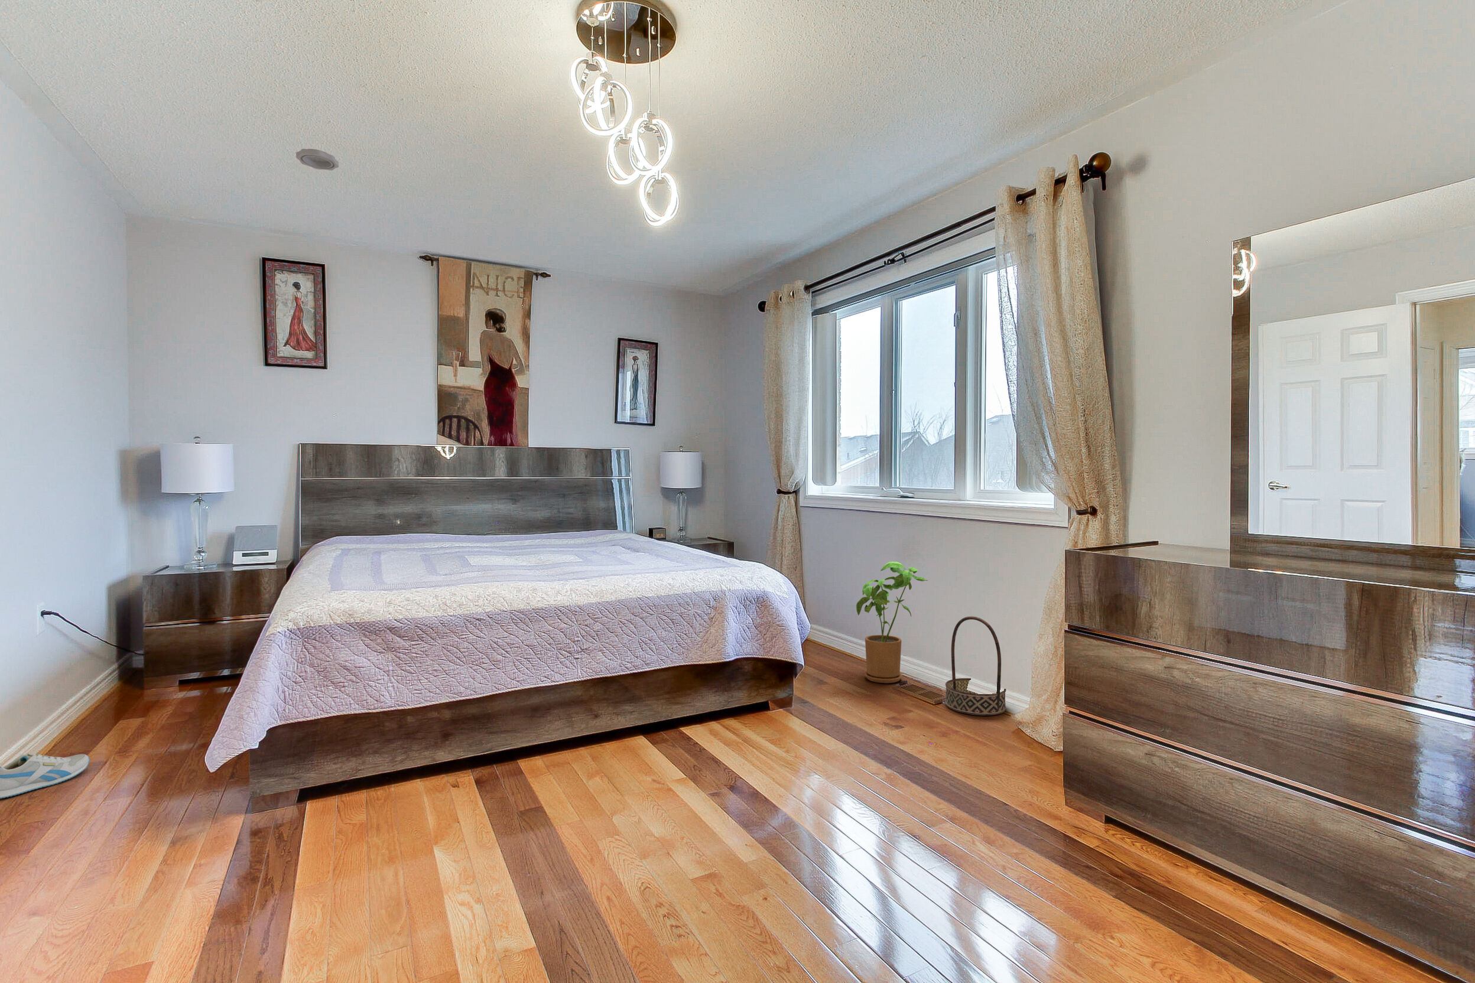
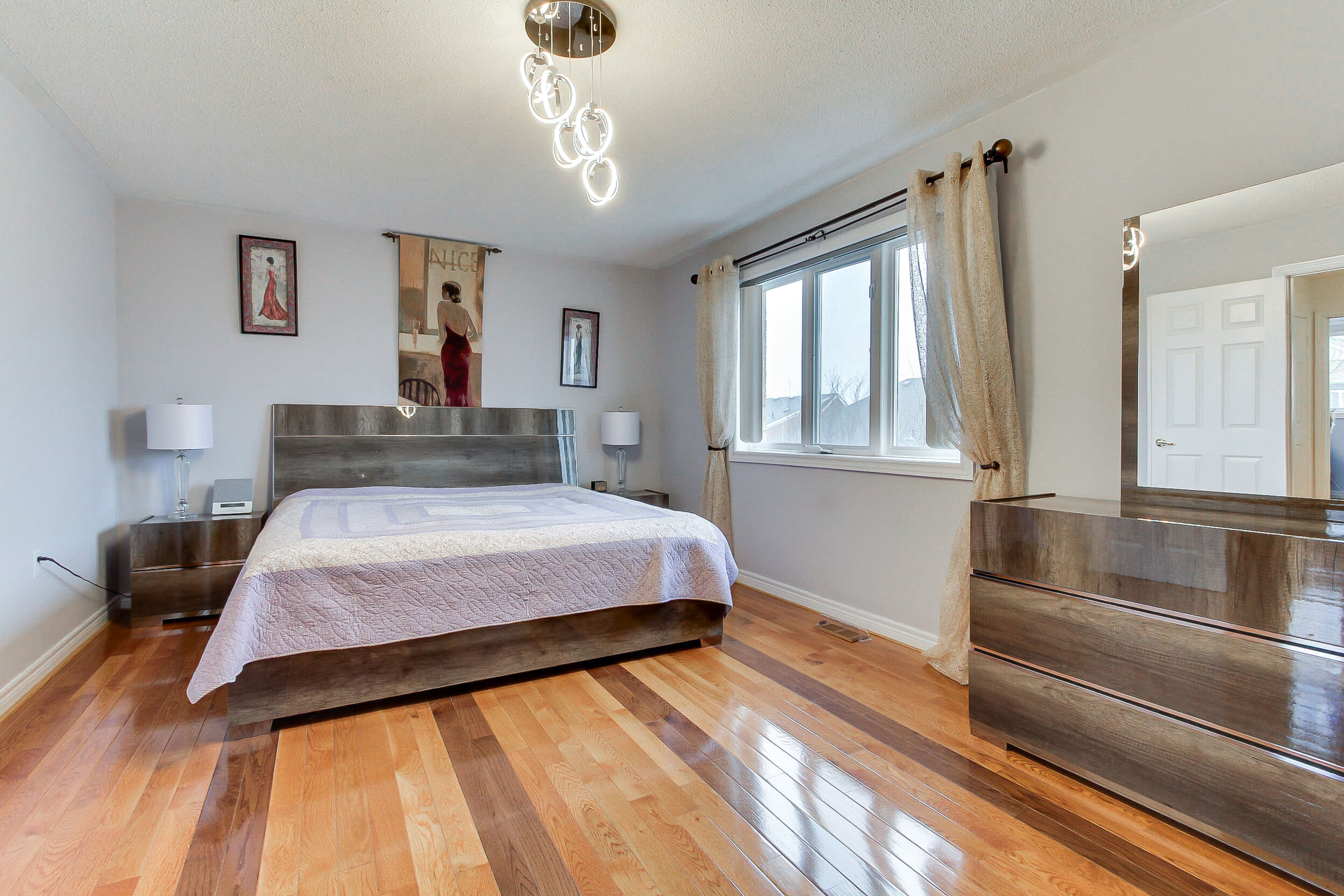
- basket [945,615,1007,716]
- sneaker [0,753,90,800]
- smoke detector [295,148,339,171]
- house plant [856,562,928,683]
